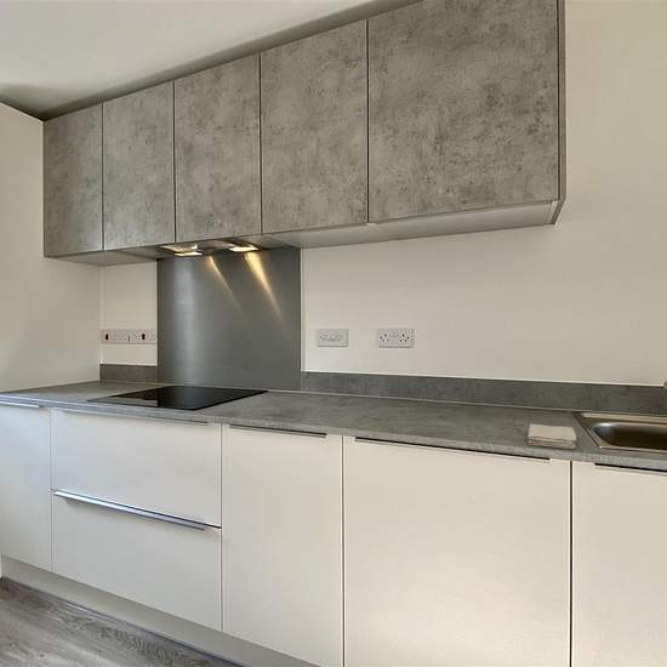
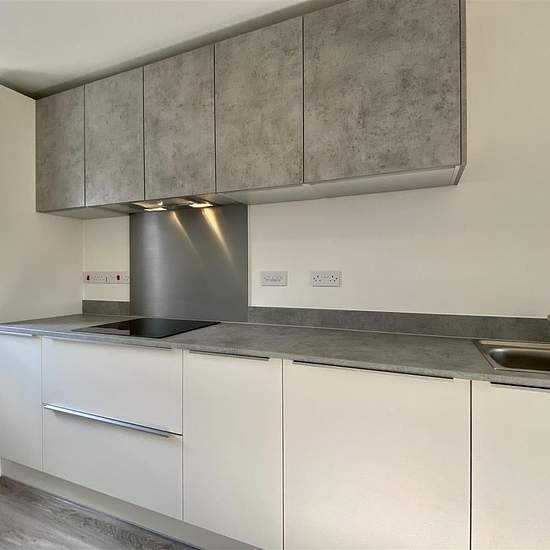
- washcloth [526,423,577,450]
